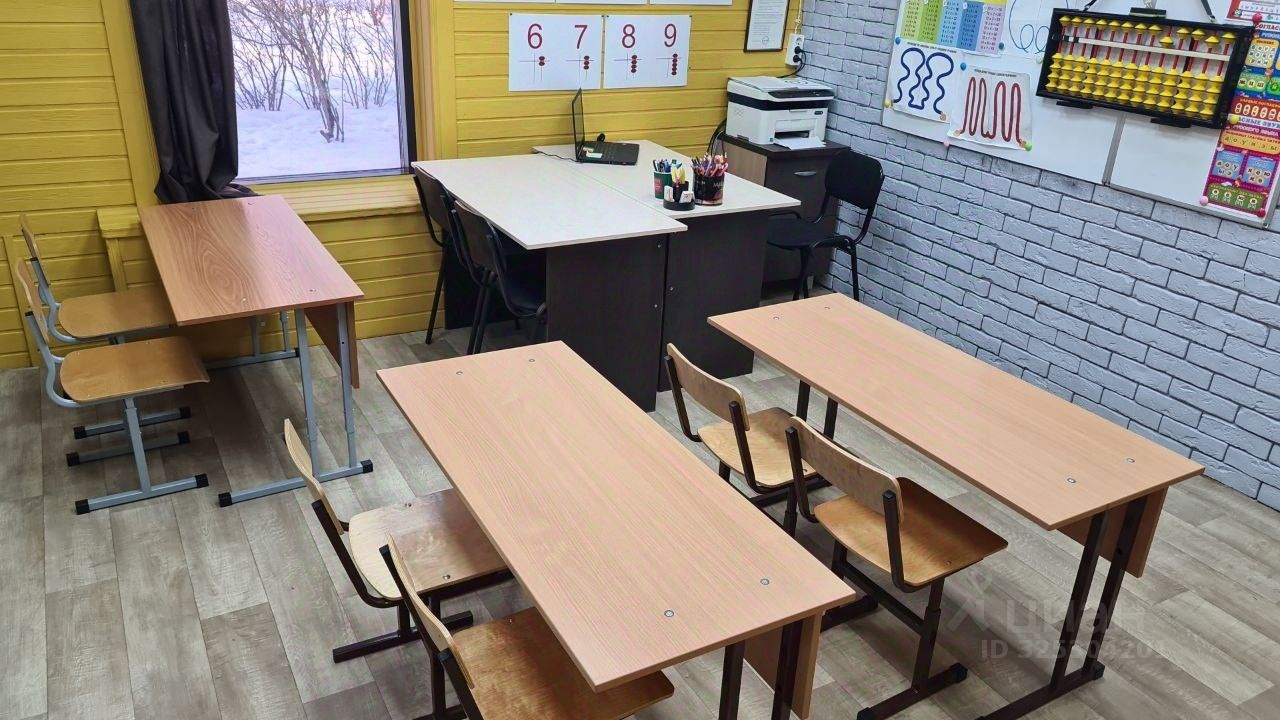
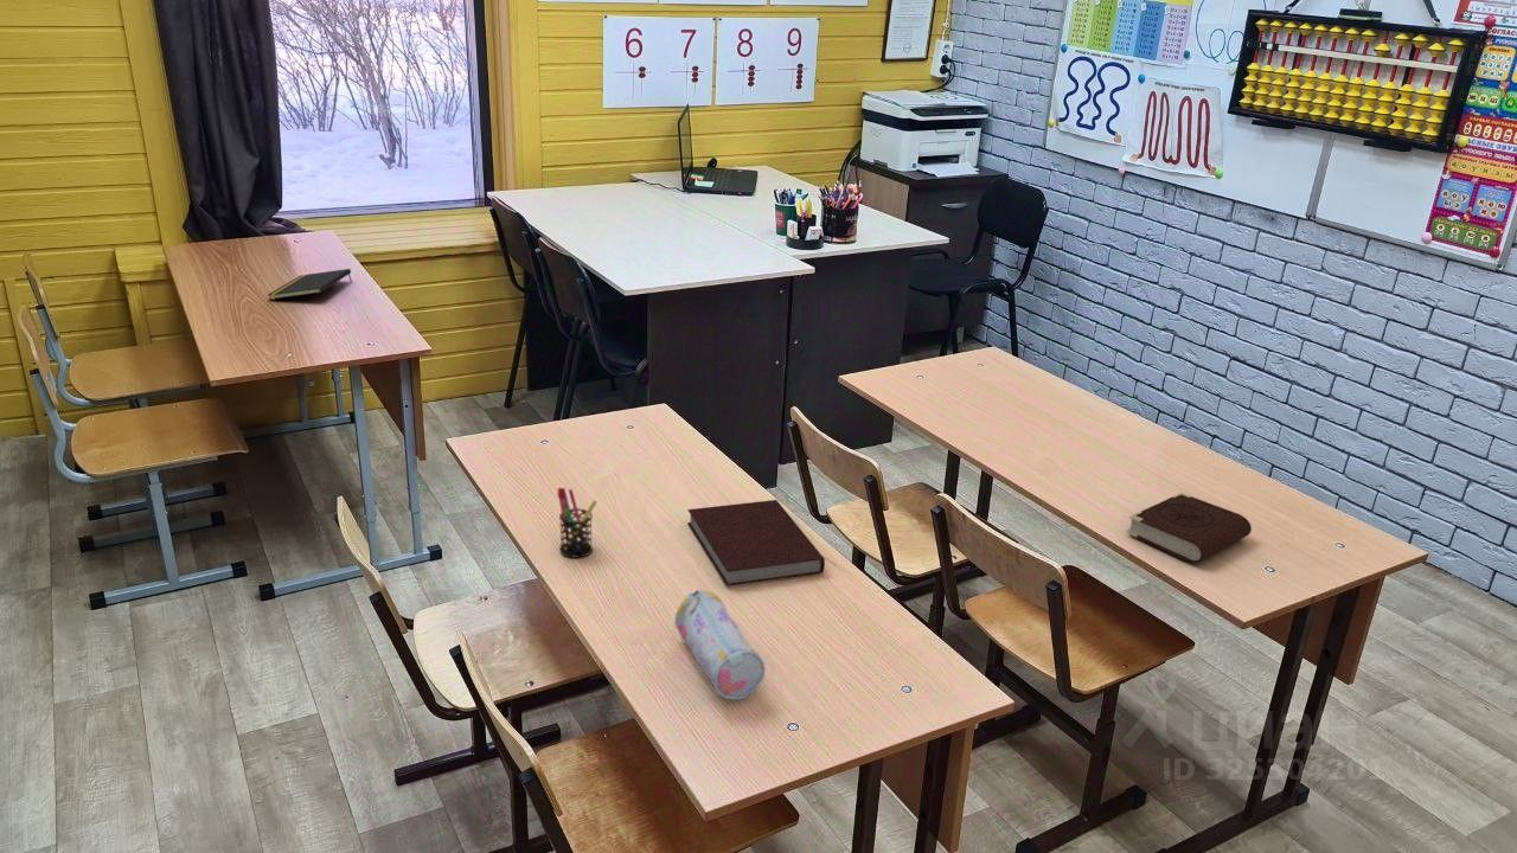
+ book [1126,492,1253,564]
+ notebook [686,499,826,586]
+ pencil case [673,589,767,701]
+ pen holder [556,487,599,559]
+ notepad [267,268,353,301]
